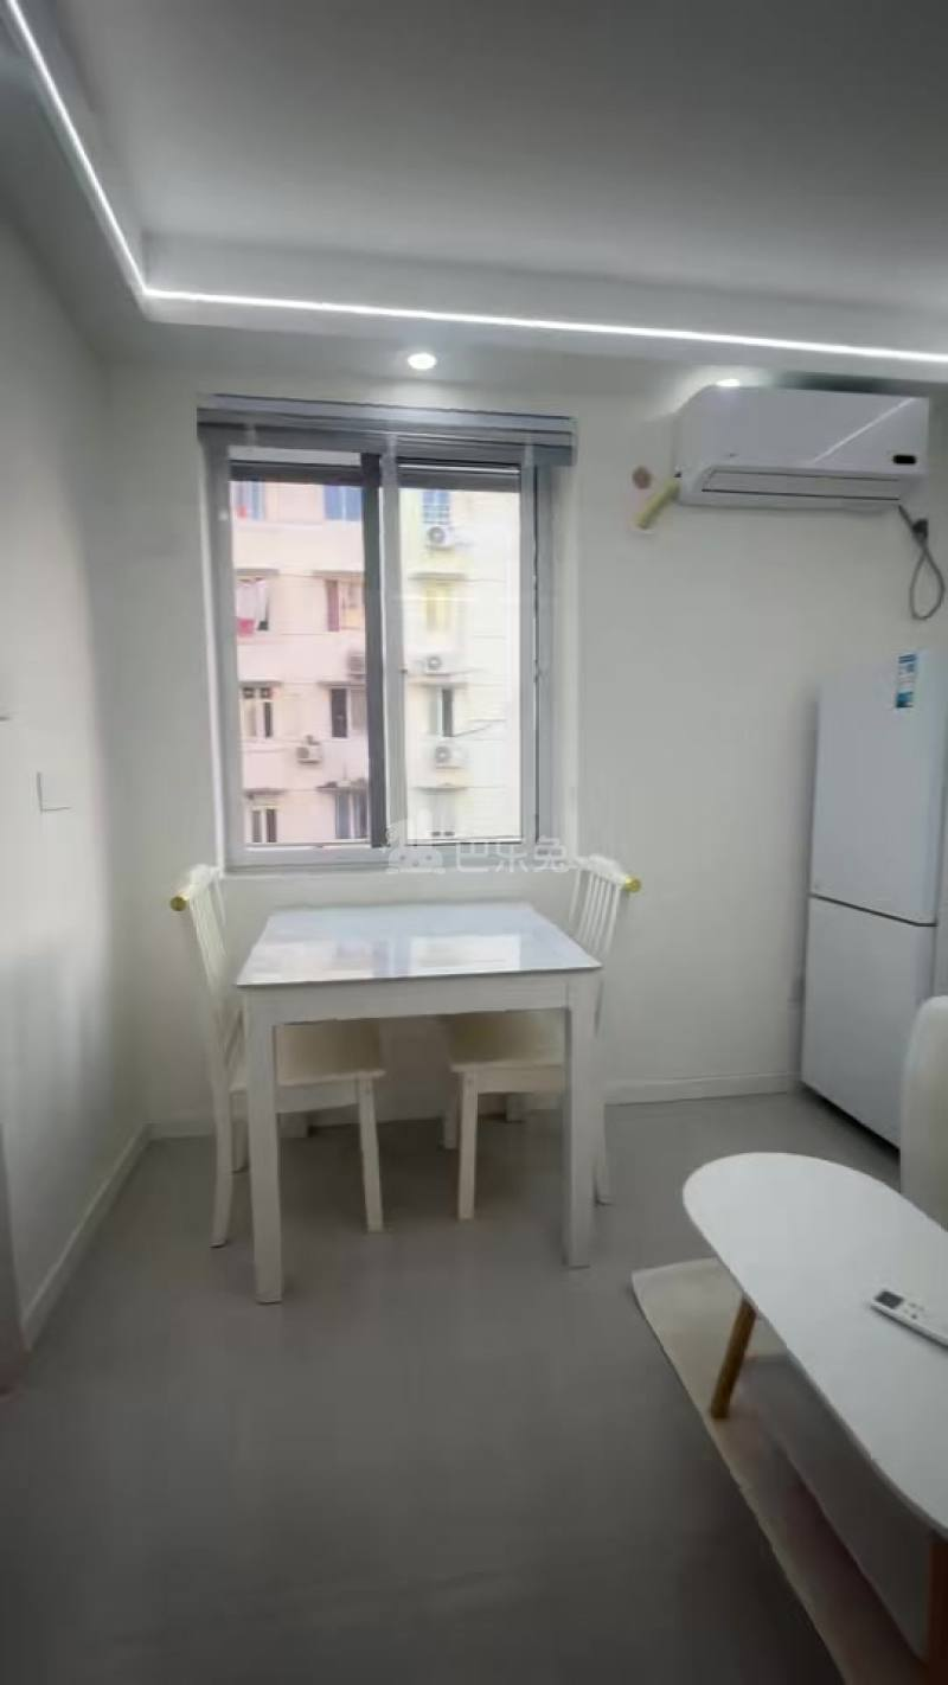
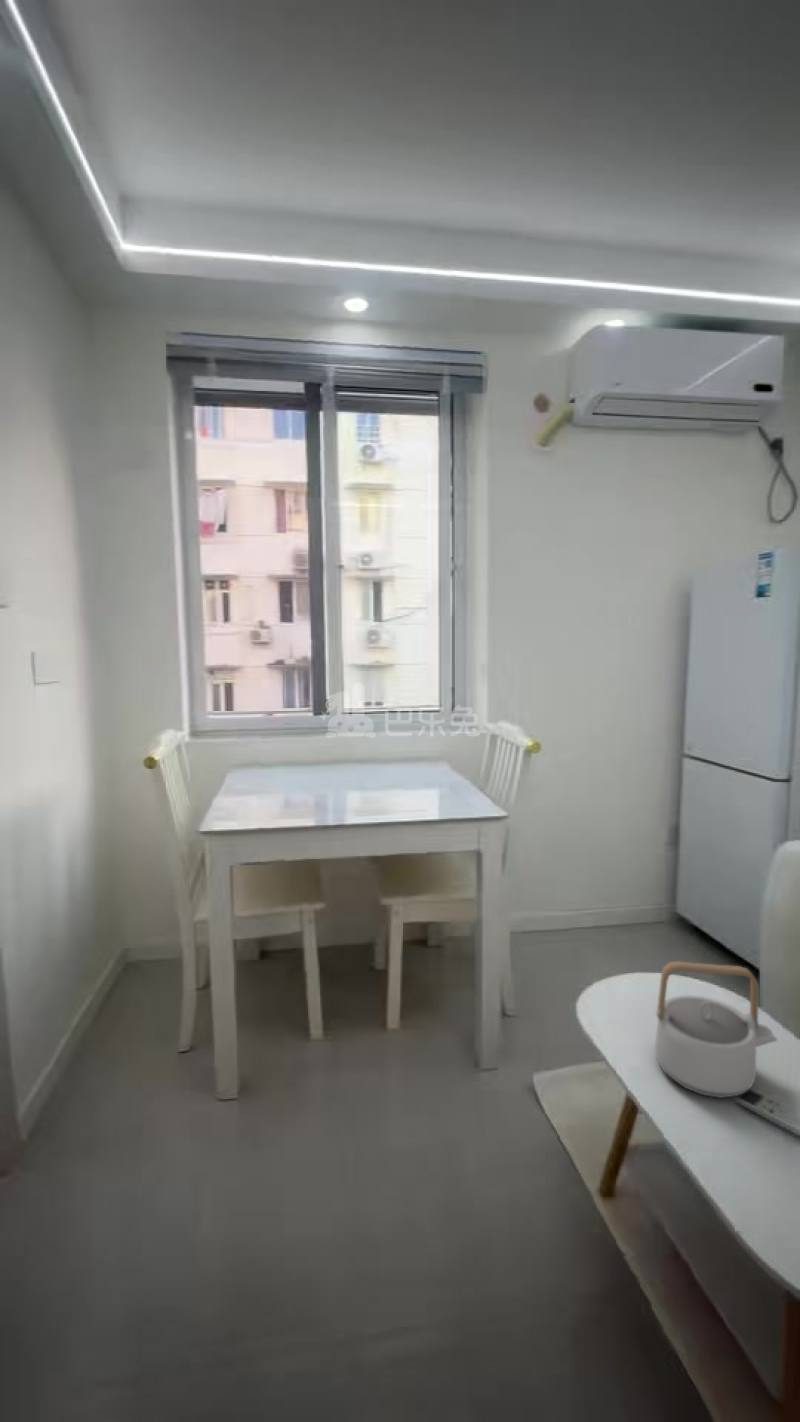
+ teapot [654,960,778,1099]
